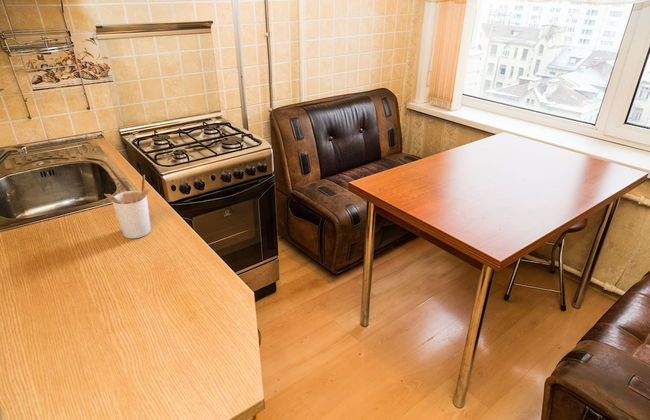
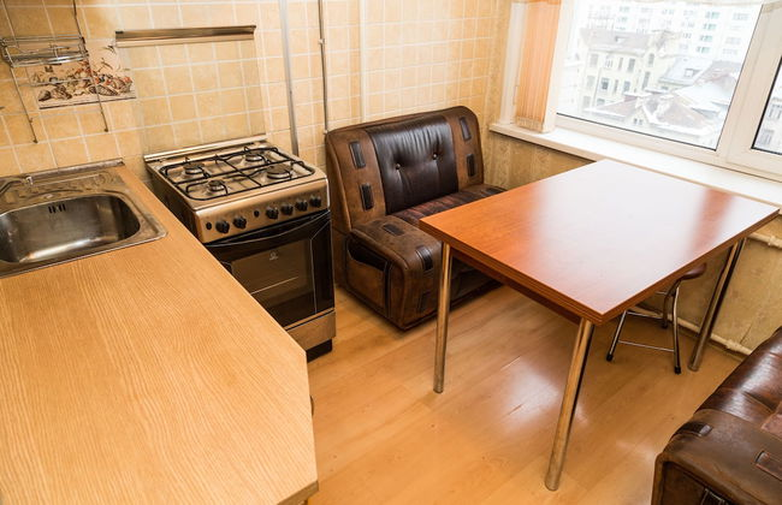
- utensil holder [103,174,152,239]
